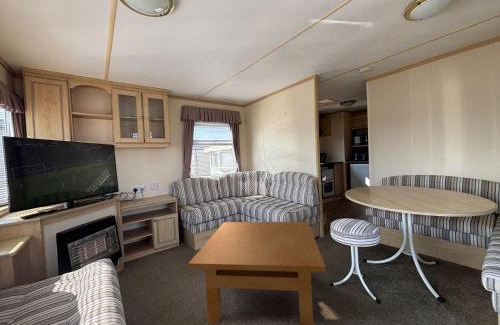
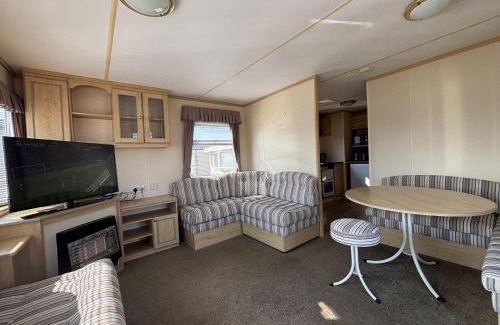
- table [187,221,327,325]
